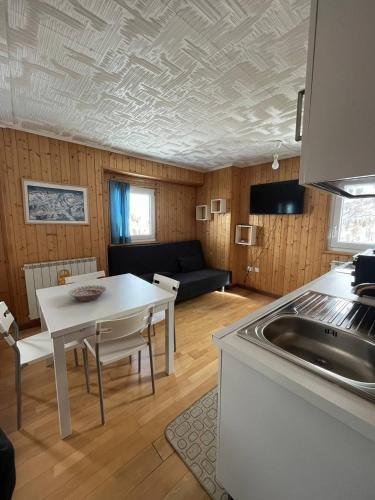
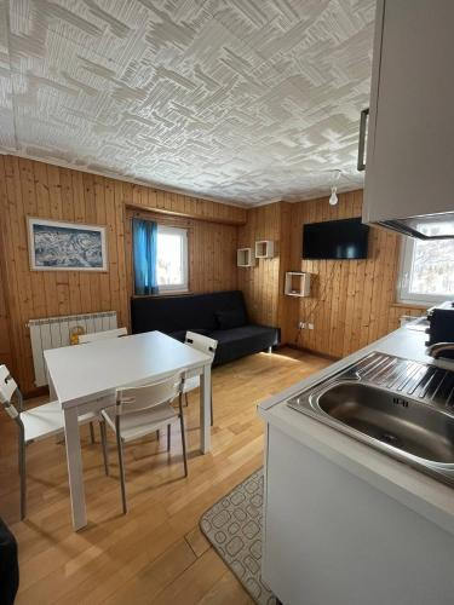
- decorative bowl [68,284,107,302]
